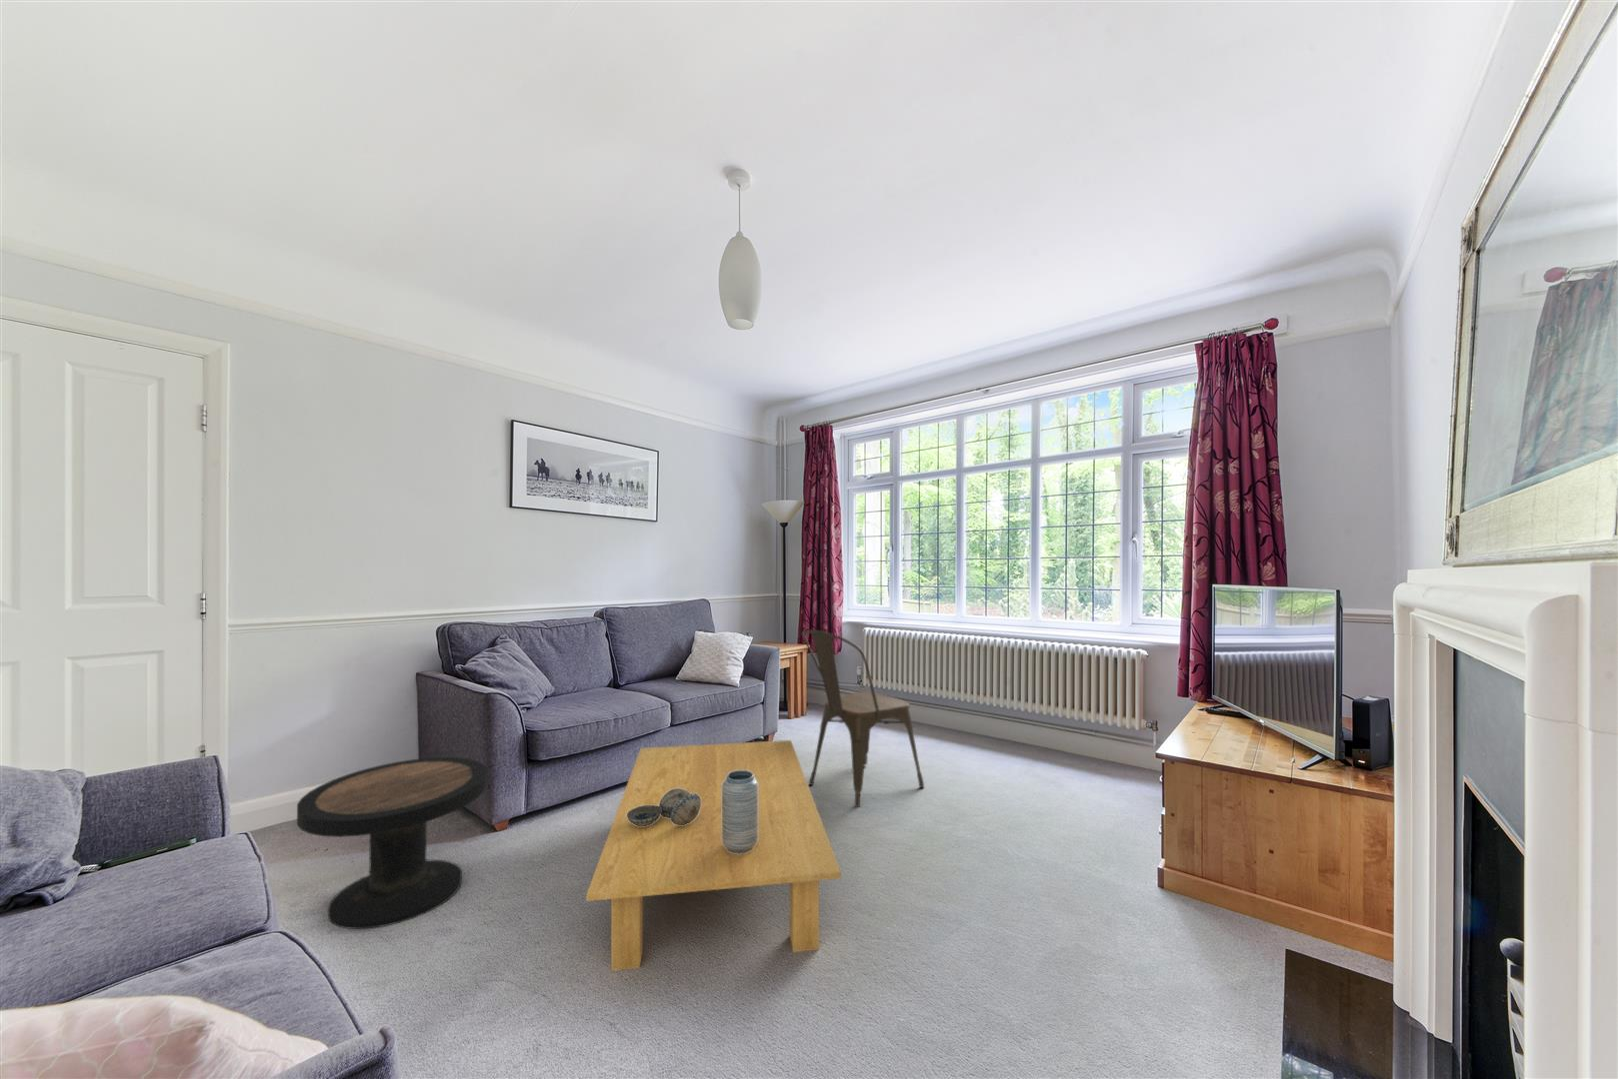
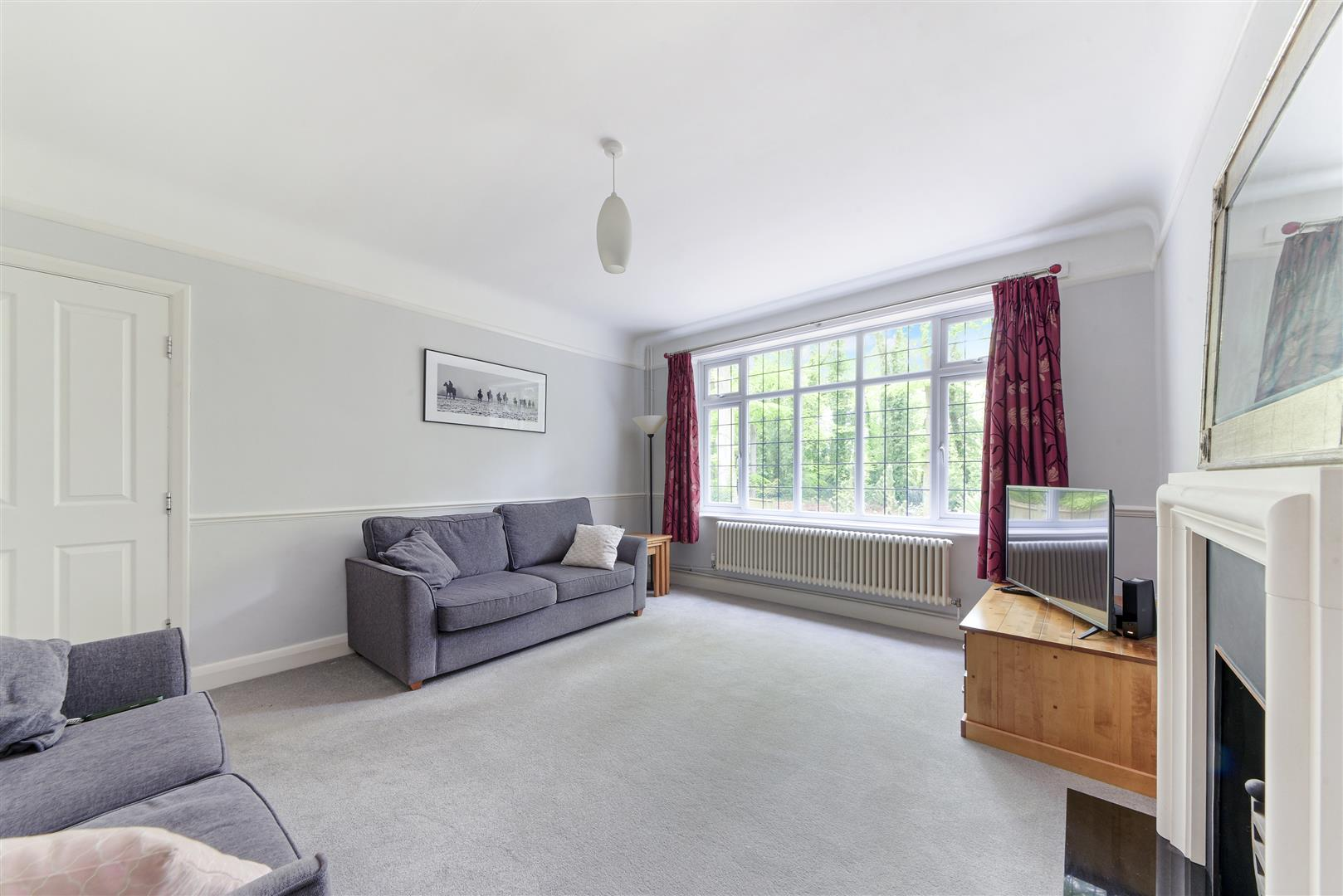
- decorative bowl [626,789,701,826]
- side table [296,756,488,930]
- vase [722,771,758,854]
- coffee table [586,739,842,972]
- chair [801,630,925,808]
